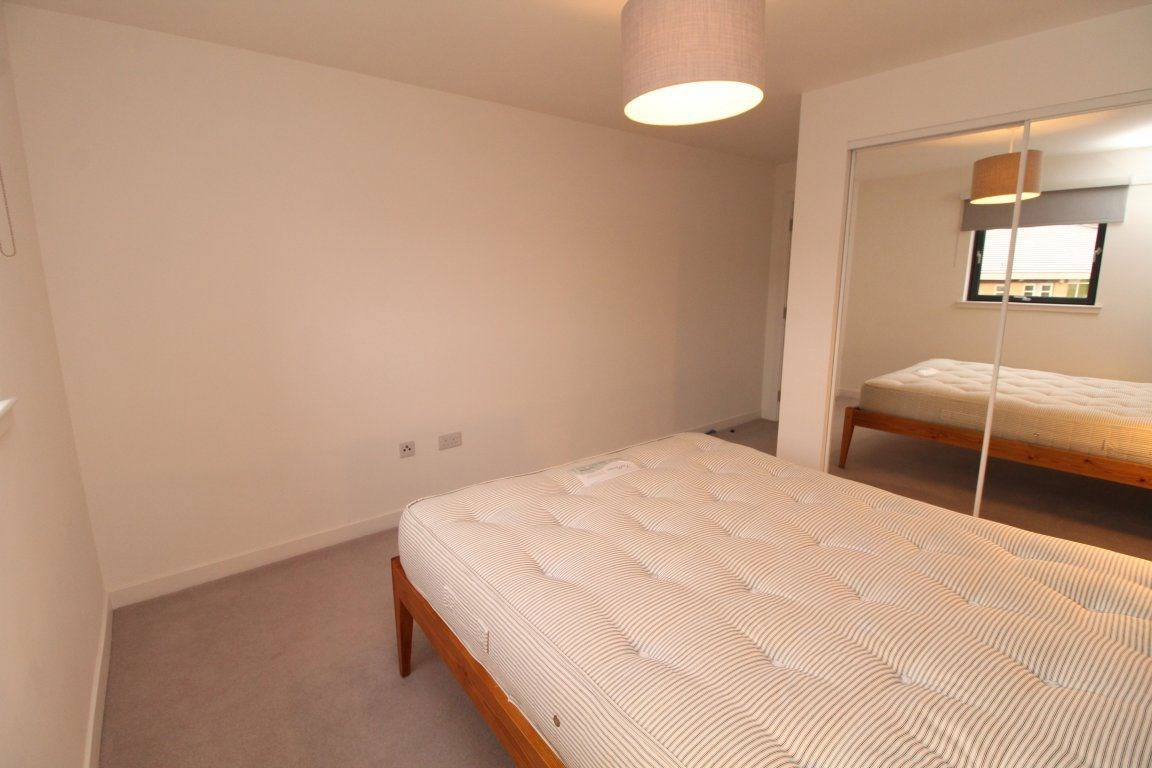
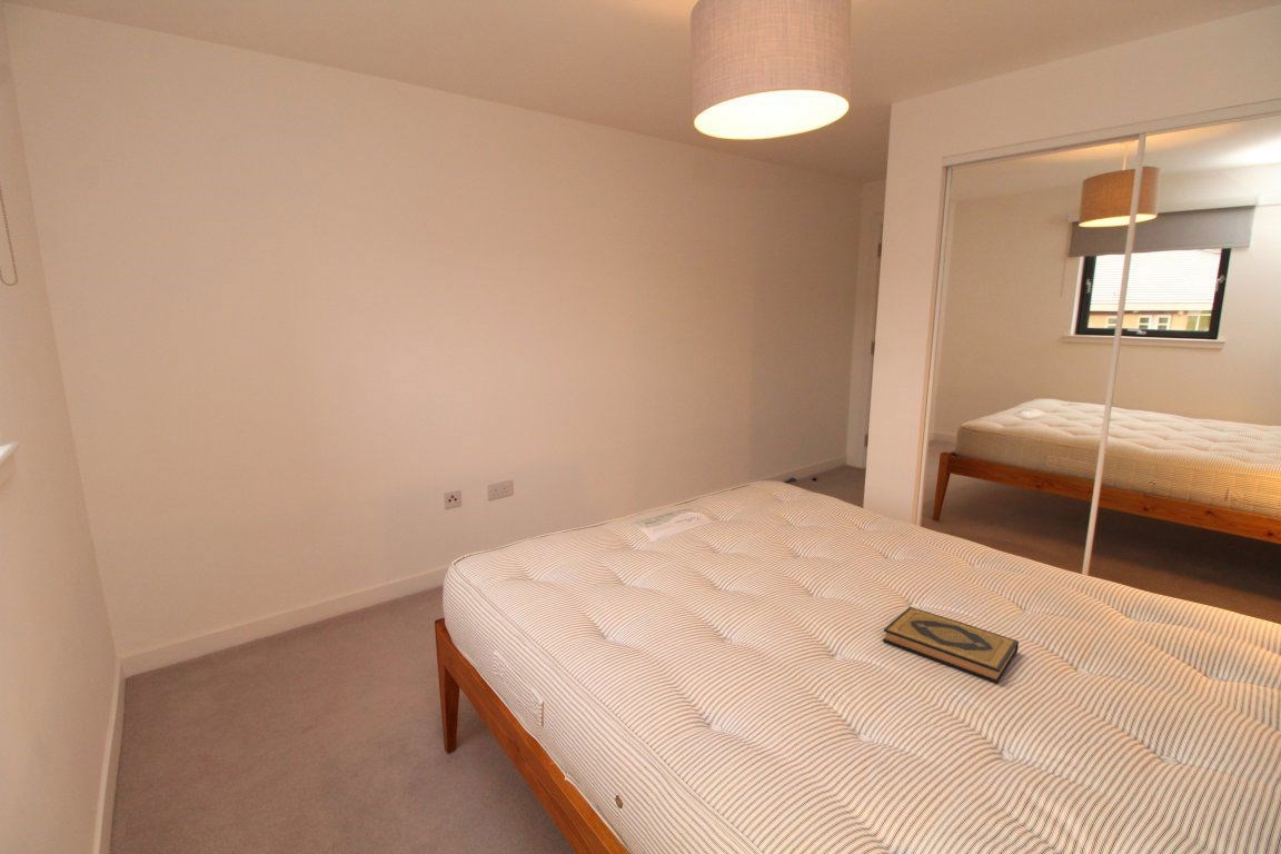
+ hardback book [882,606,1020,684]
